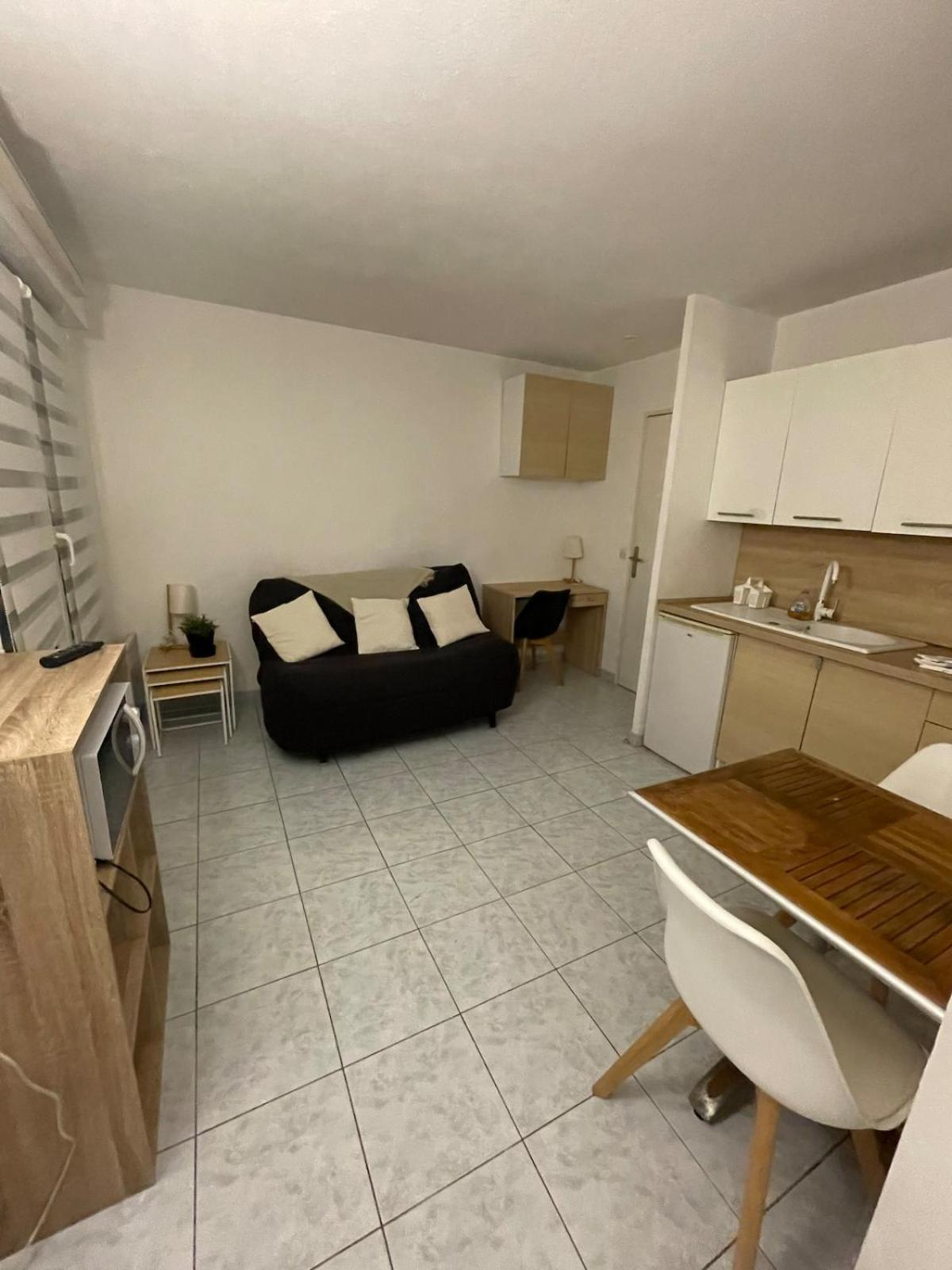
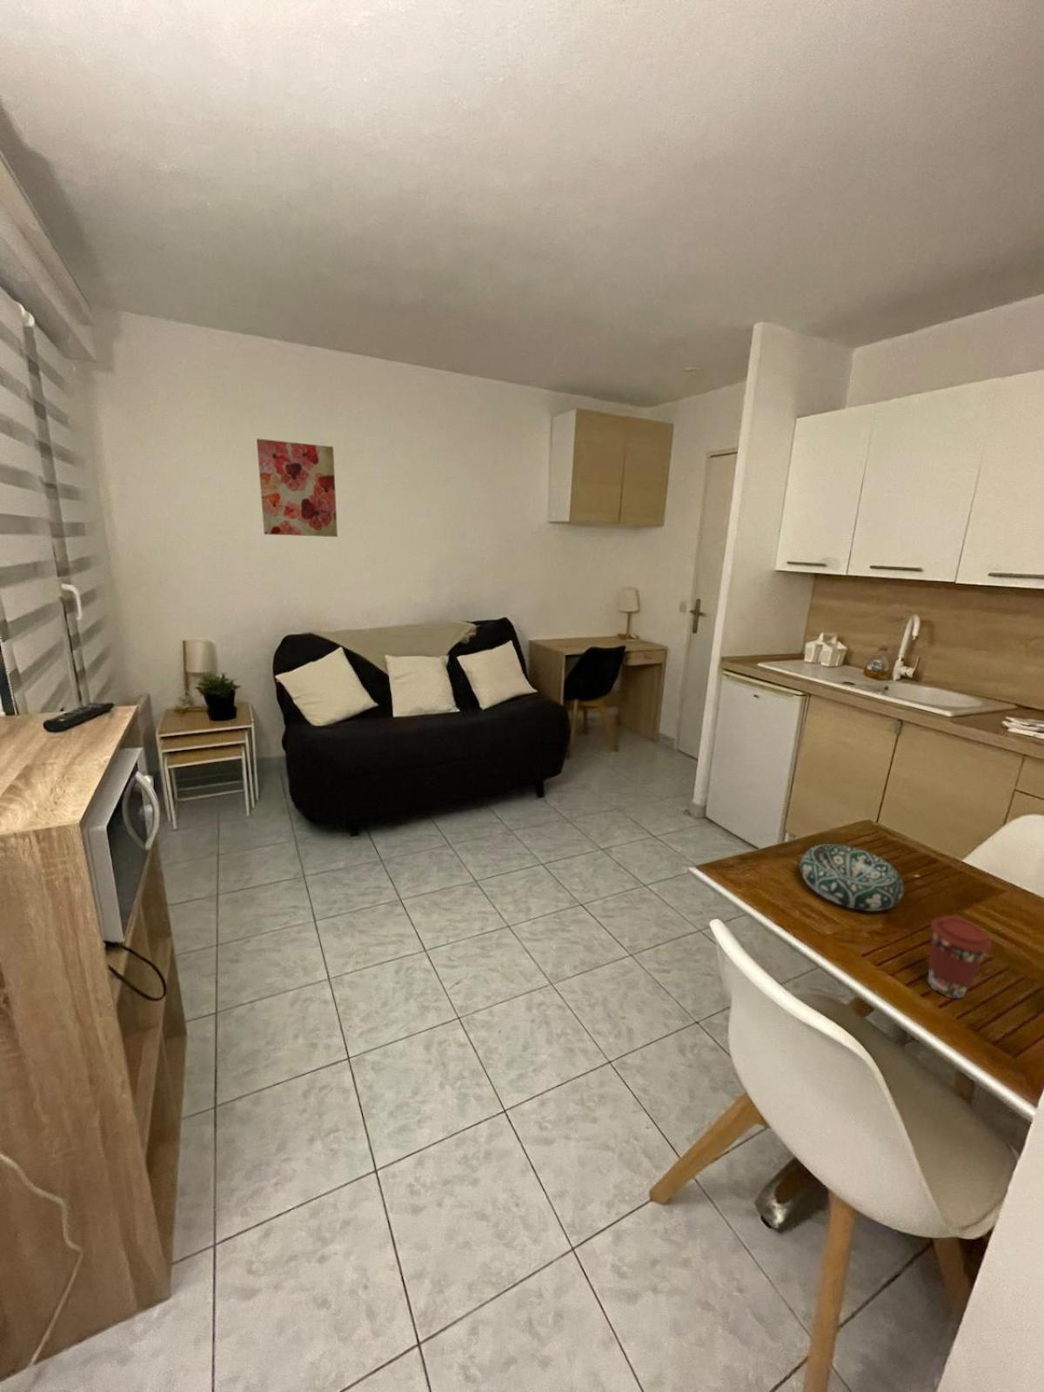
+ decorative bowl [798,843,905,912]
+ coffee cup [927,915,994,1000]
+ wall art [256,437,339,538]
